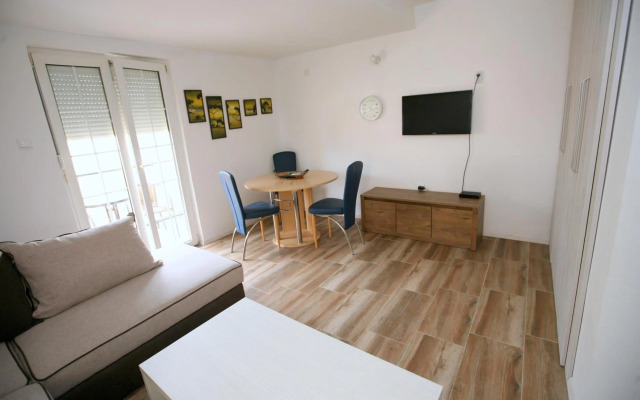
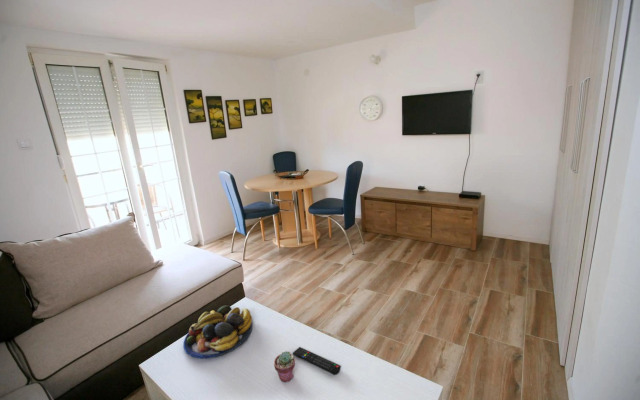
+ remote control [292,346,342,376]
+ fruit bowl [182,304,253,360]
+ potted succulent [273,350,296,383]
